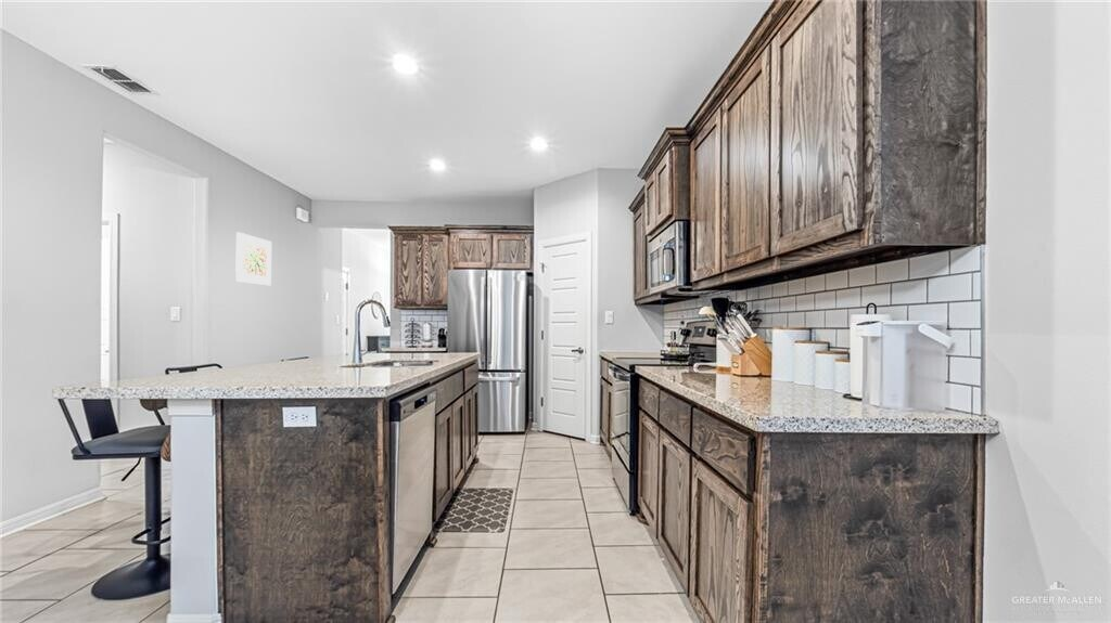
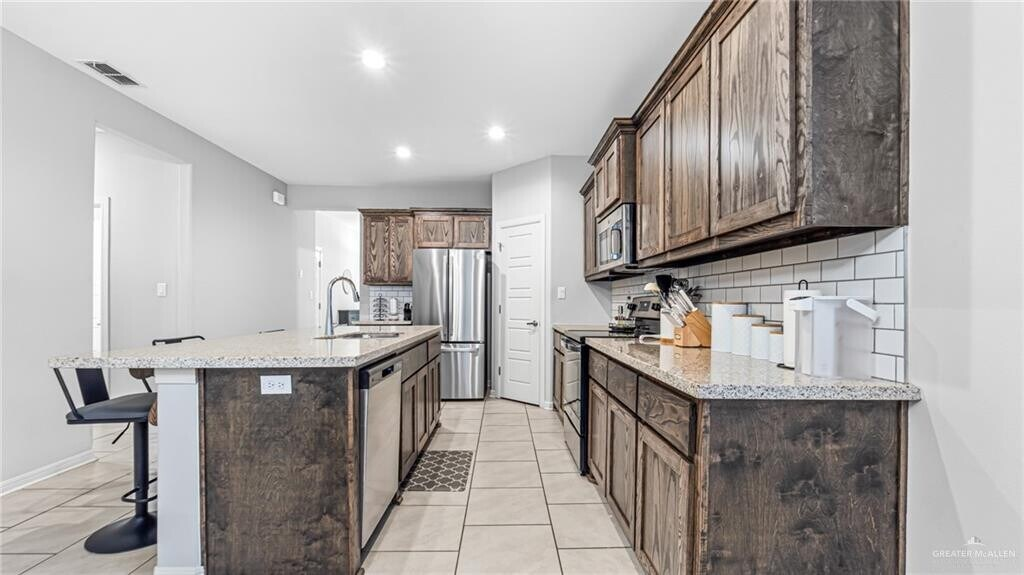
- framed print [234,231,272,286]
